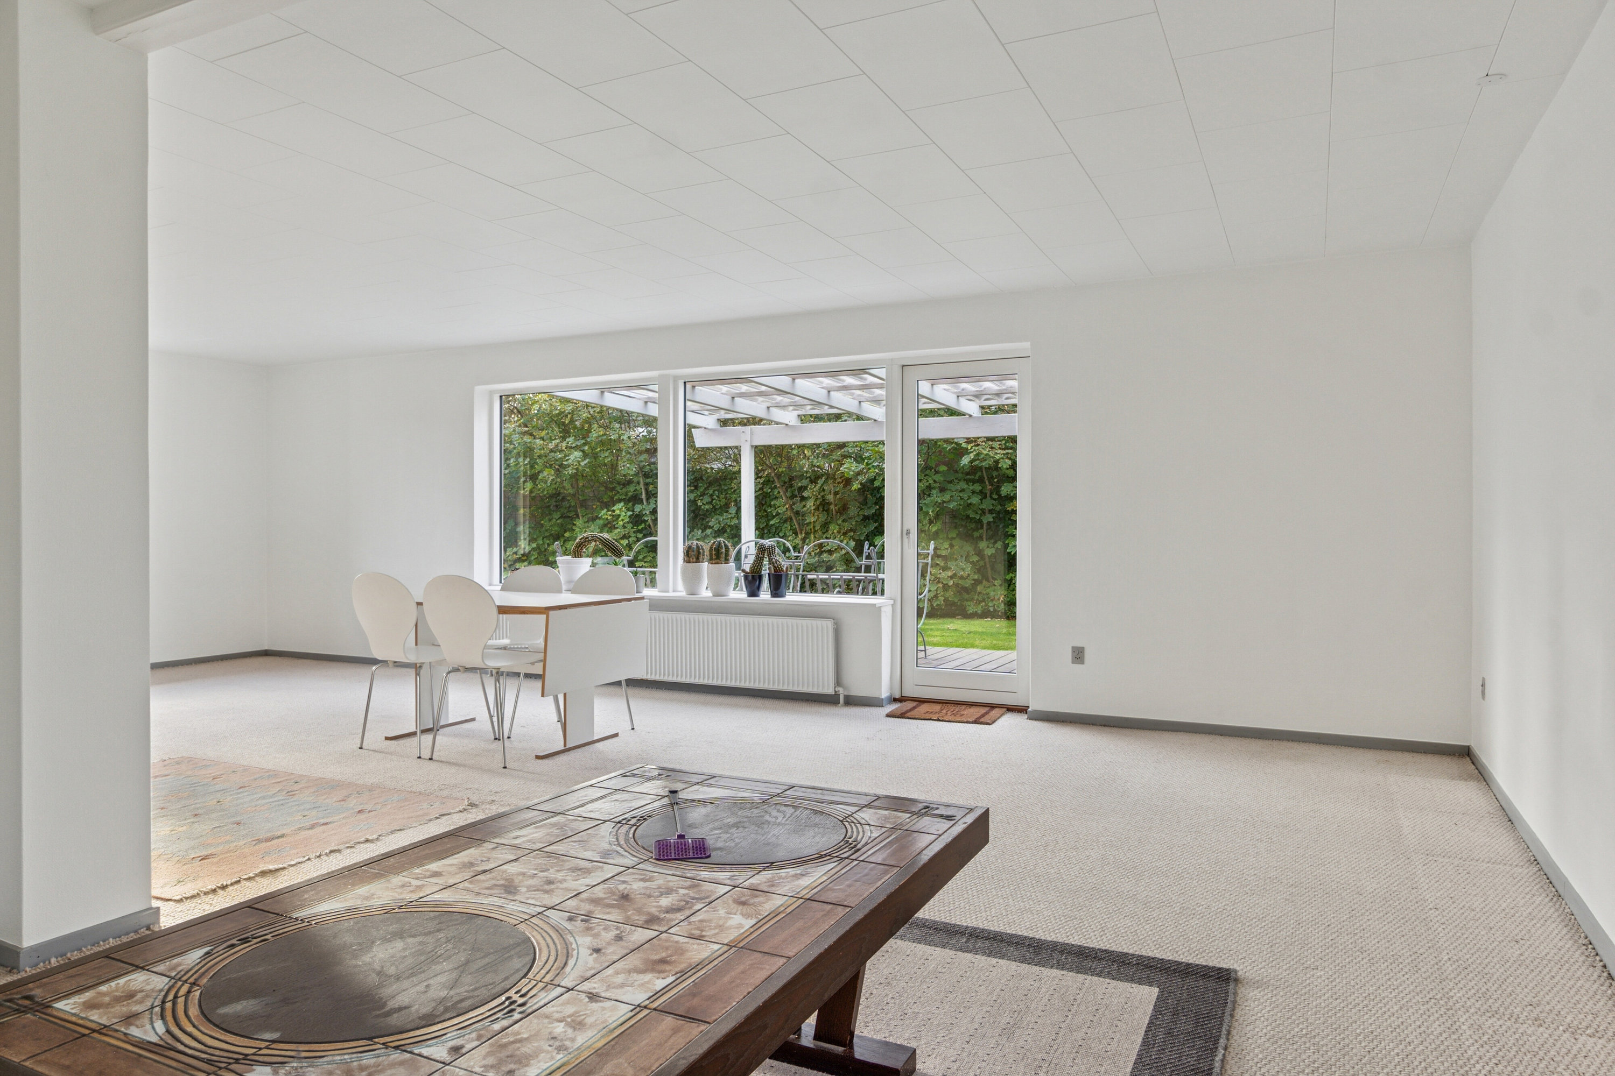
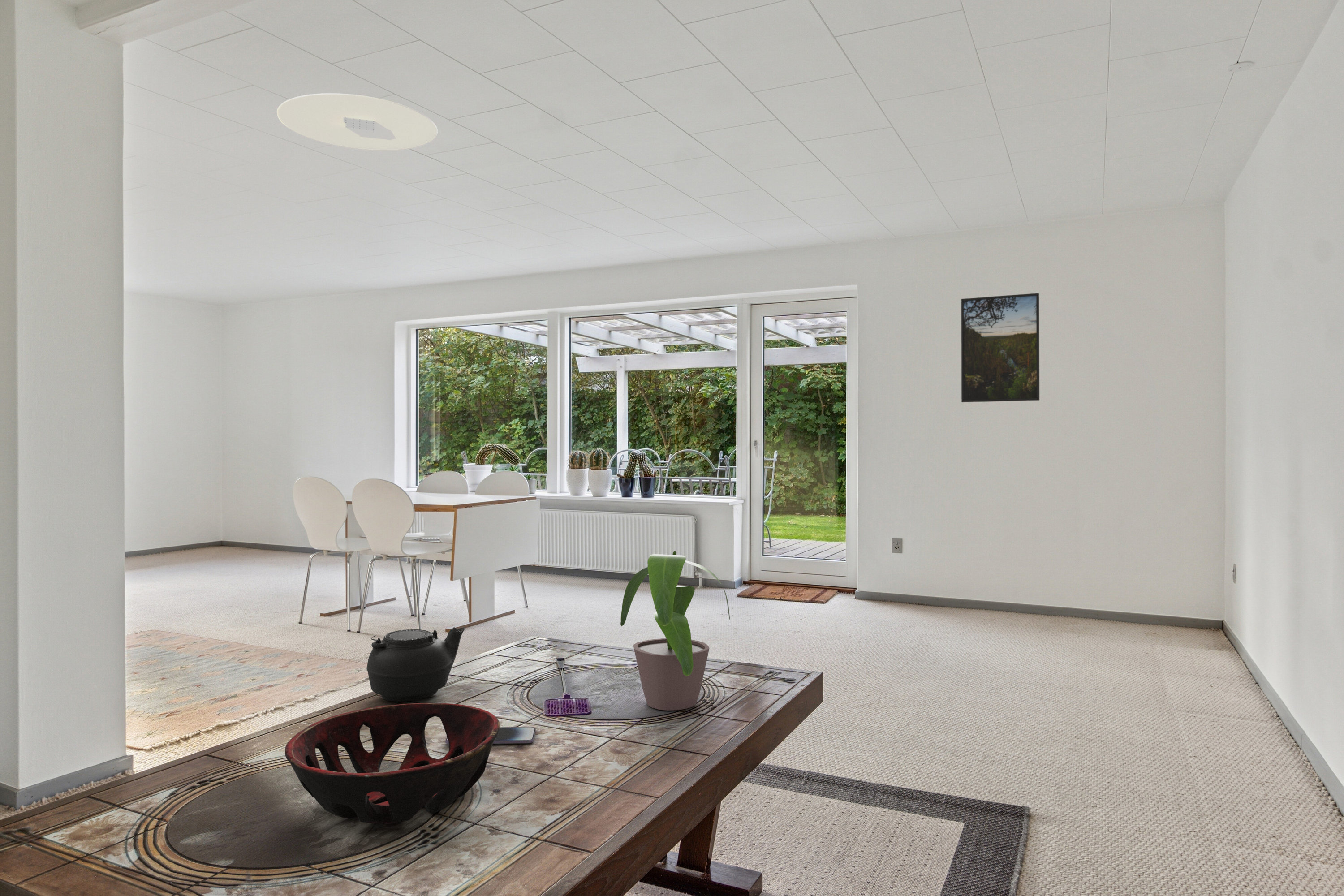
+ potted plant [620,550,732,711]
+ ceiling light [276,93,438,151]
+ decorative bowl [284,702,500,825]
+ teapot [366,627,466,702]
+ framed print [961,293,1040,403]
+ smartphone [445,727,536,745]
